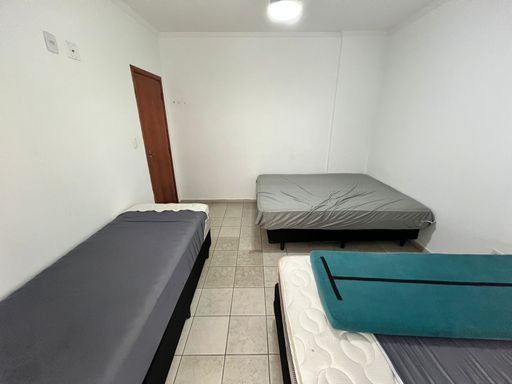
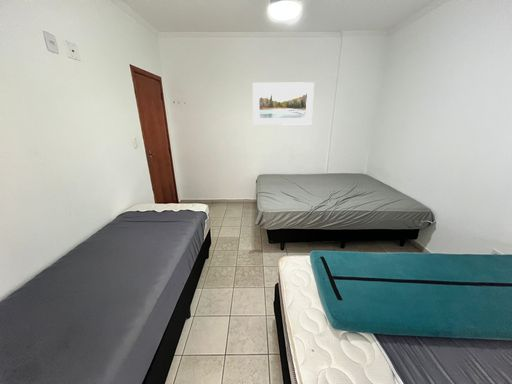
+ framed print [252,81,315,126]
